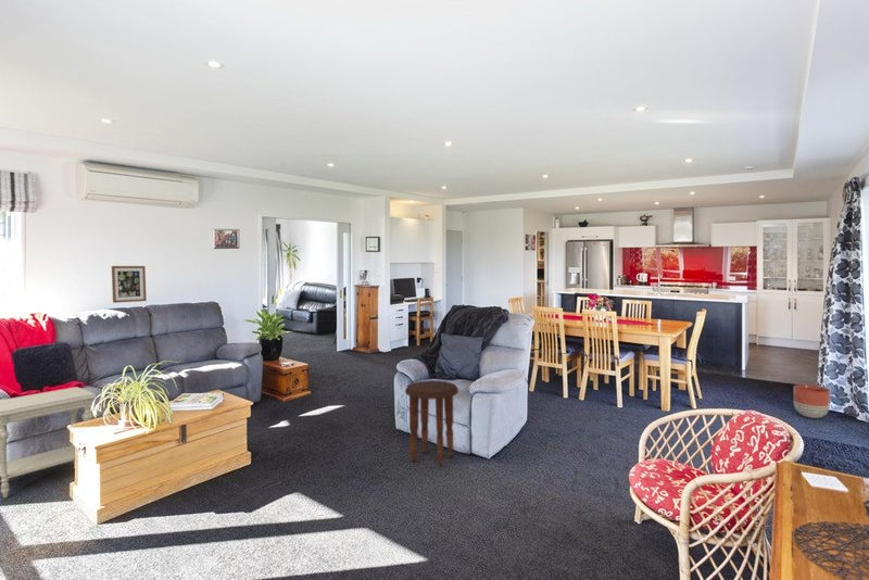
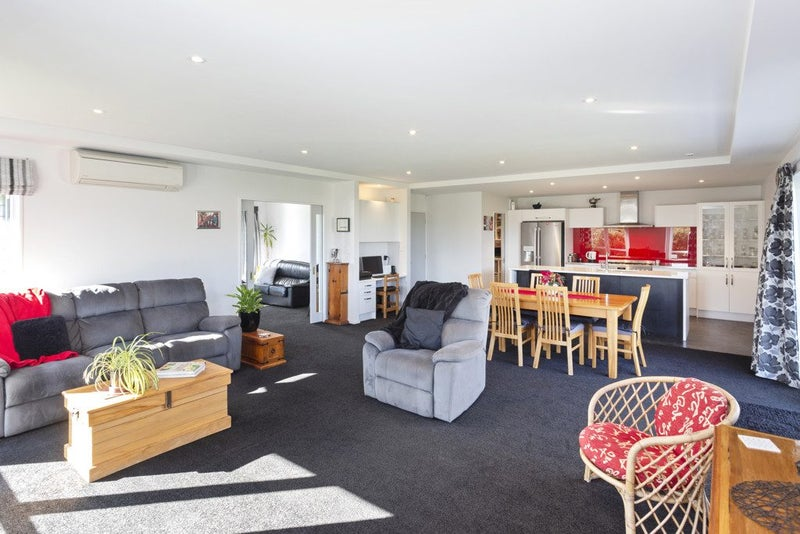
- planter [793,383,831,419]
- side table [0,386,98,499]
- wall art [111,265,148,304]
- side table [404,379,459,467]
